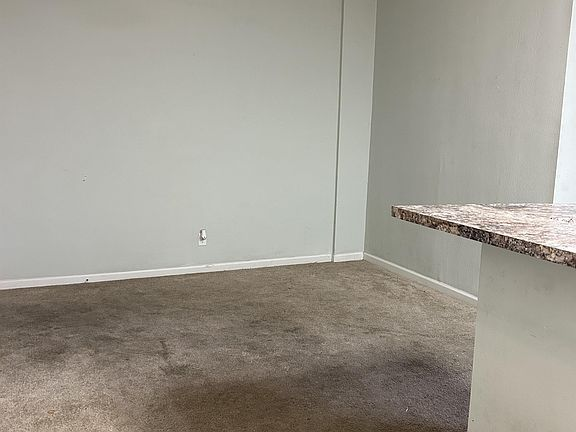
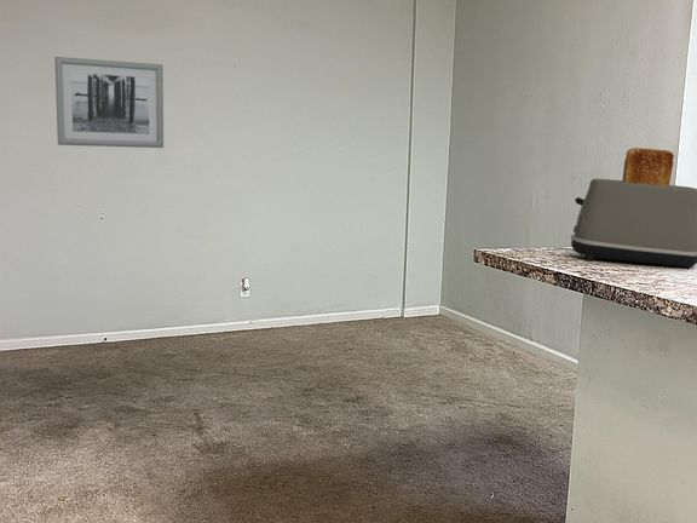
+ toaster [570,146,697,269]
+ wall art [53,56,165,149]
